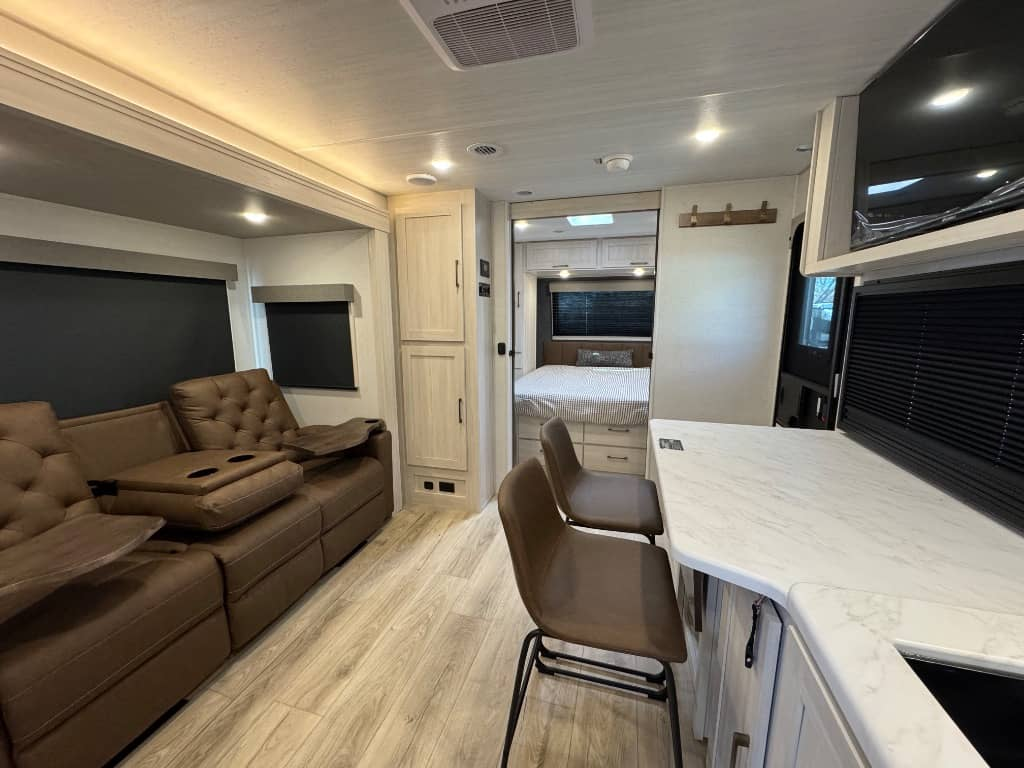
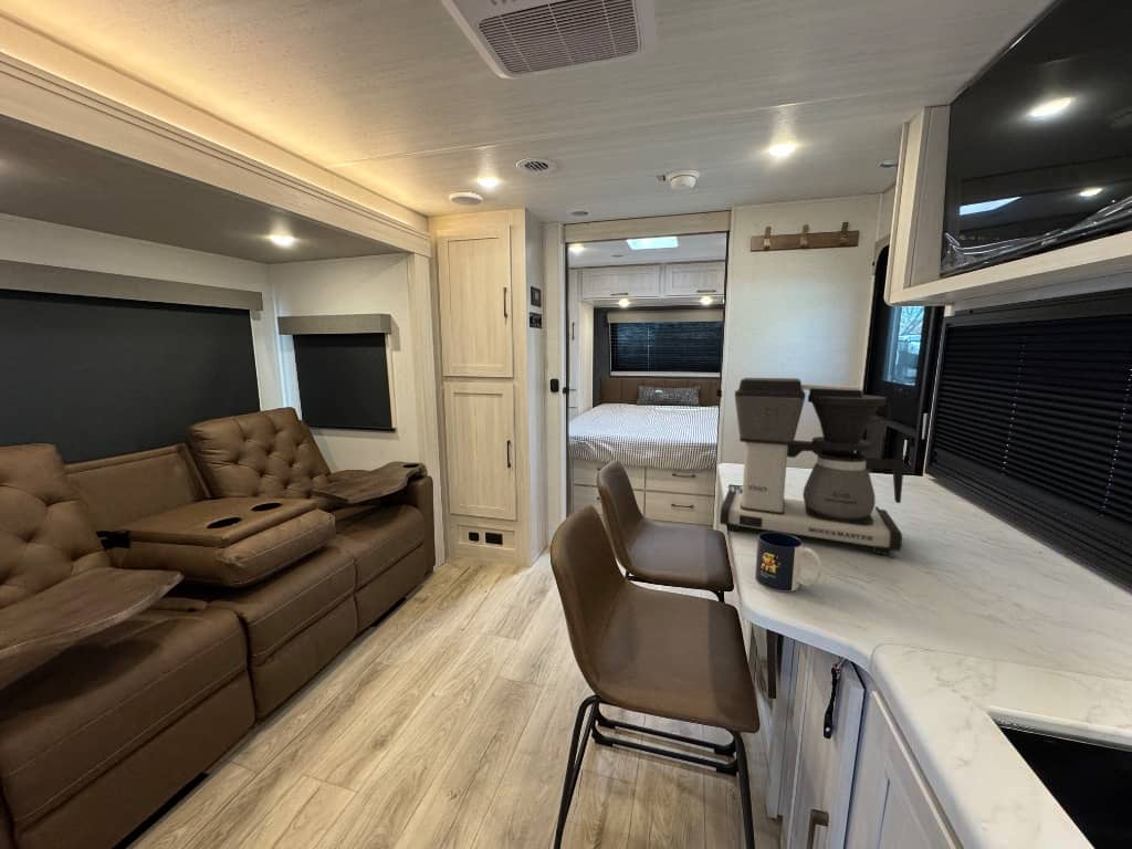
+ coffee maker [719,377,905,556]
+ mug [754,531,824,593]
